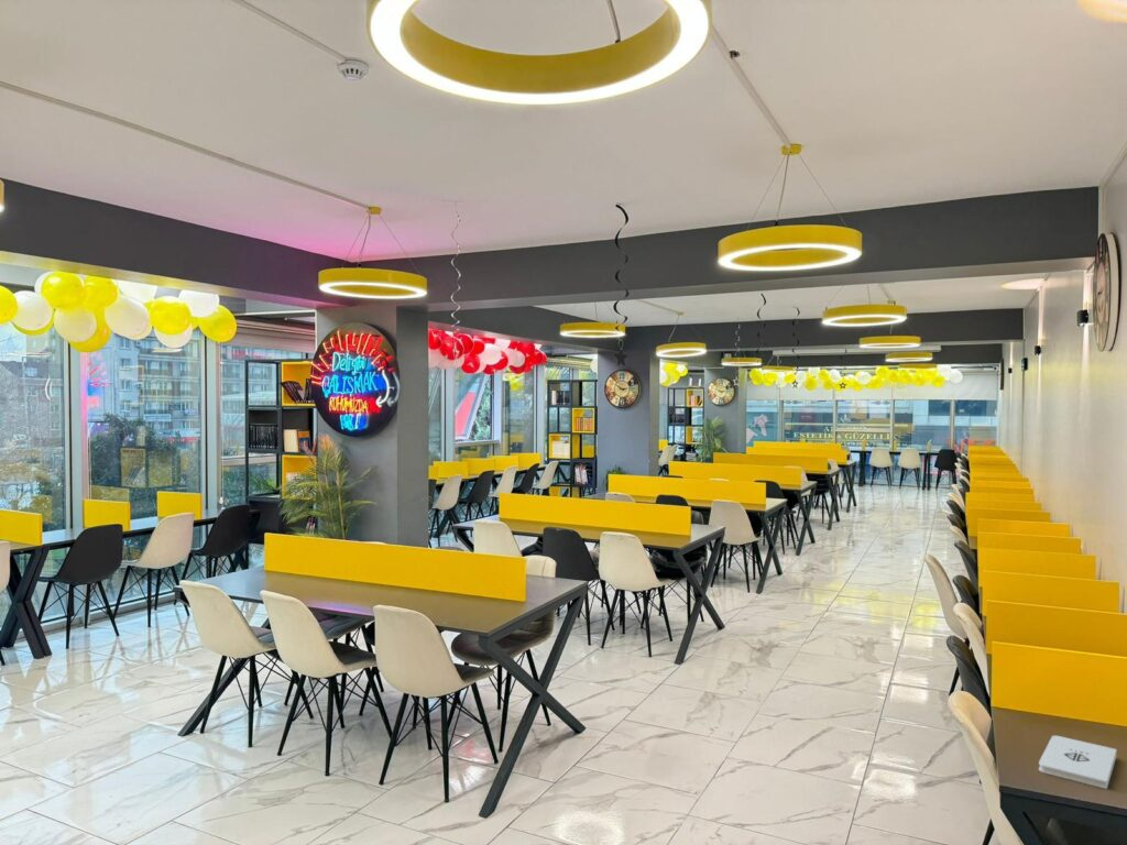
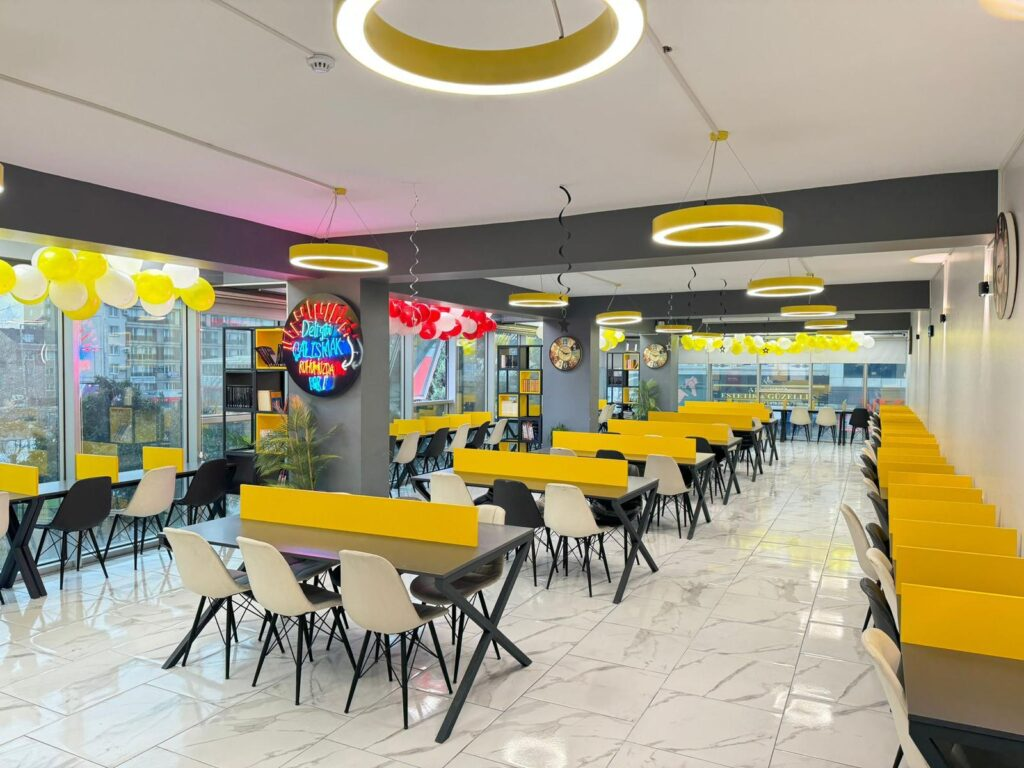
- notepad [1038,735,1117,790]
